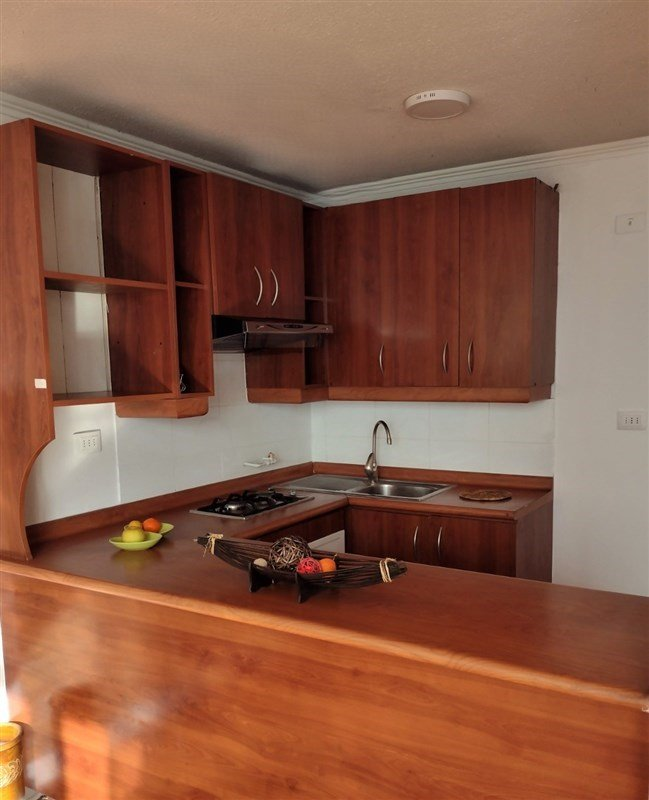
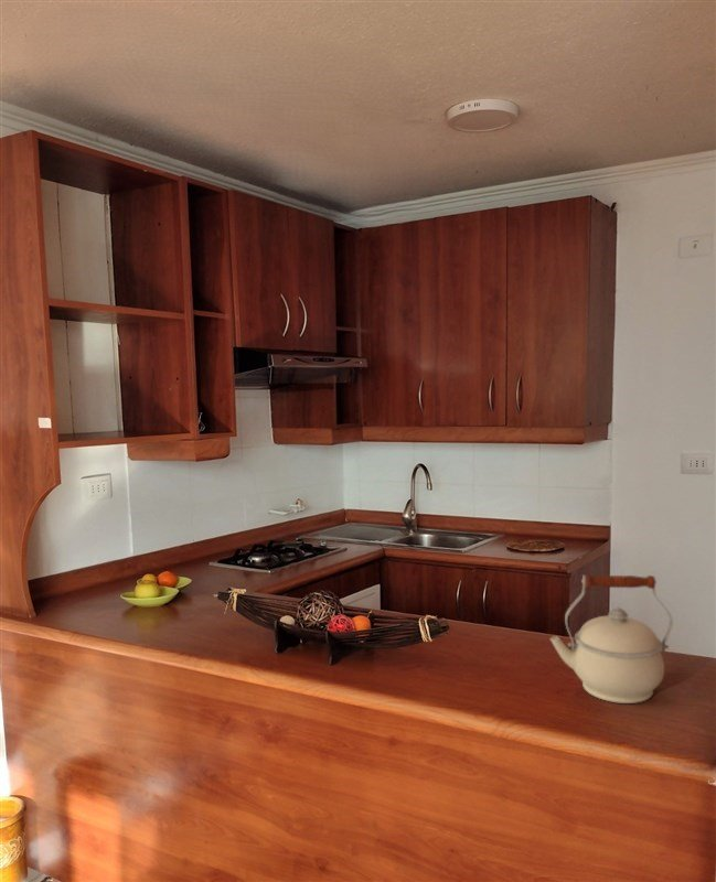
+ kettle [549,573,674,704]
